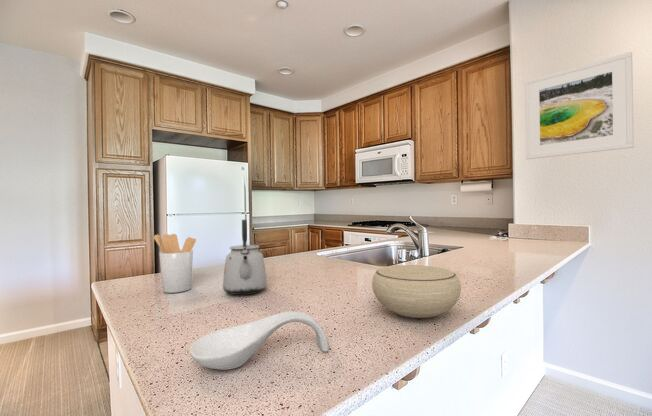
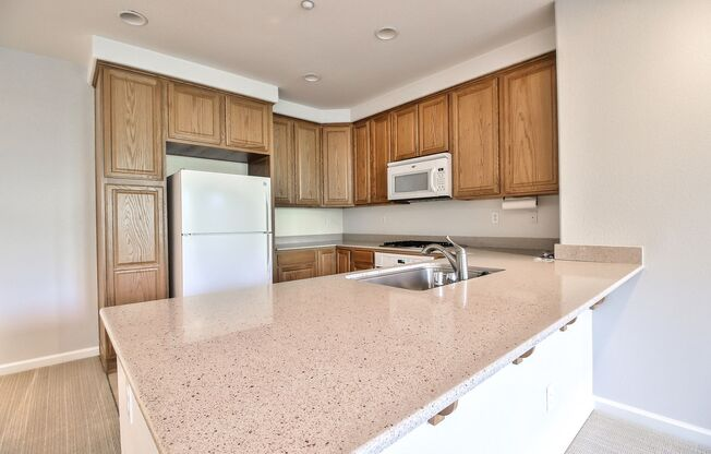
- bowl [371,264,462,319]
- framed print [524,51,635,160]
- spoon rest [188,310,329,371]
- kettle [222,219,268,296]
- utensil holder [153,233,197,294]
